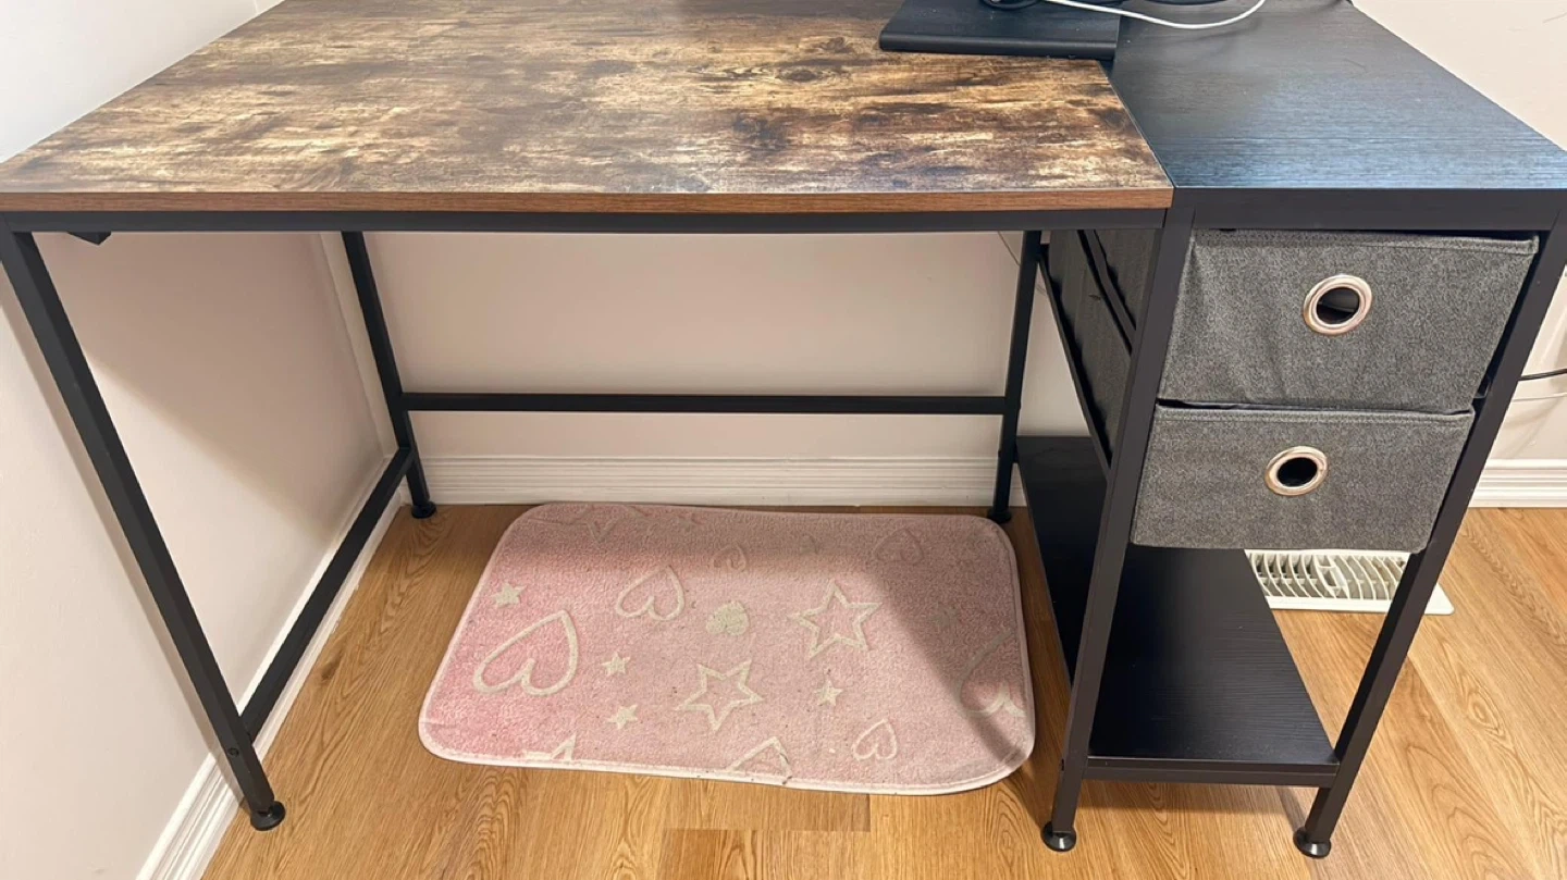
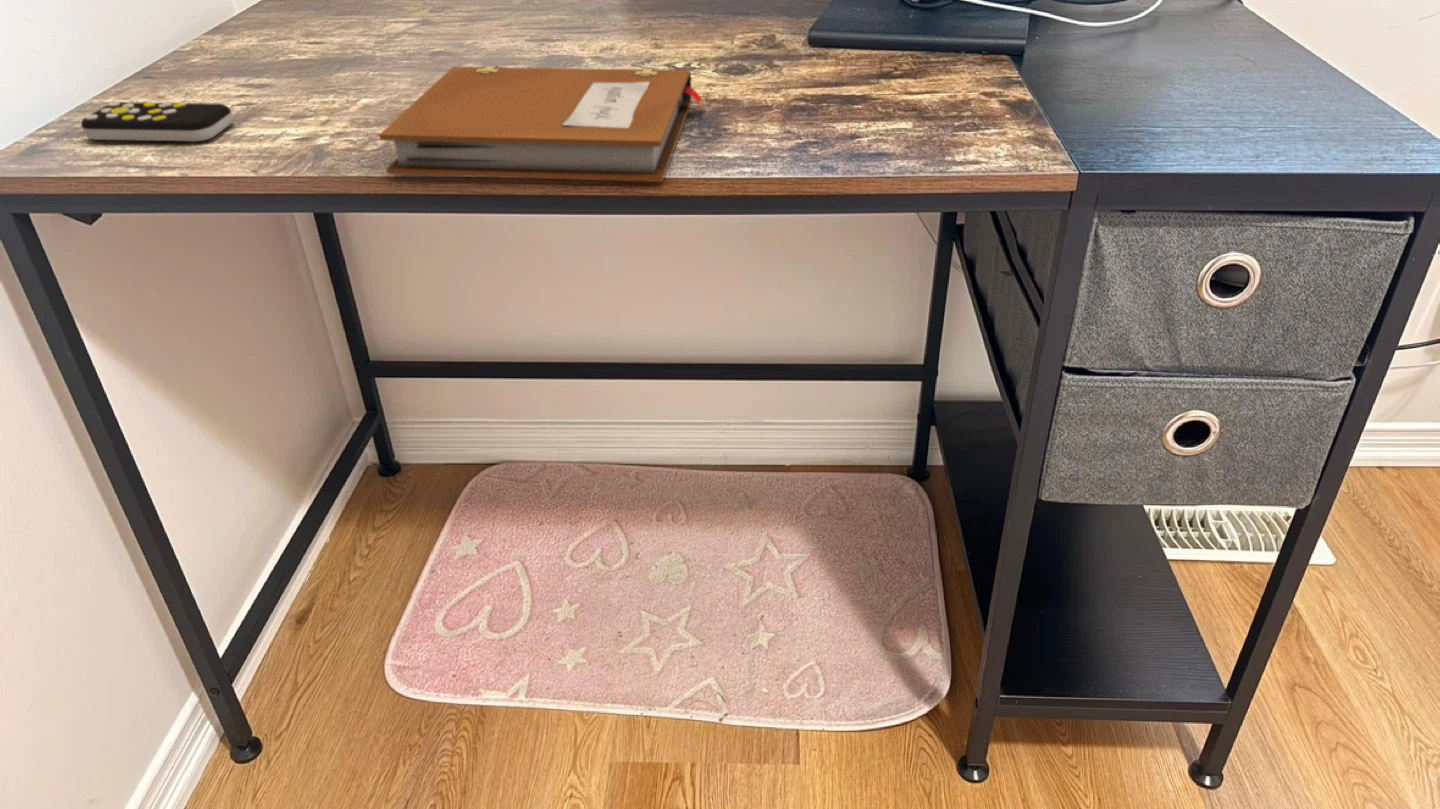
+ remote control [80,101,234,142]
+ notebook [378,65,704,183]
